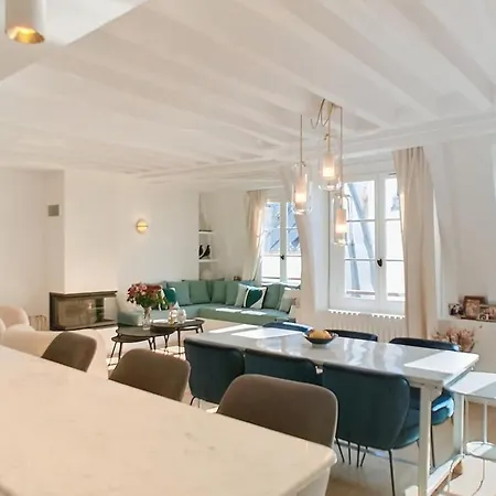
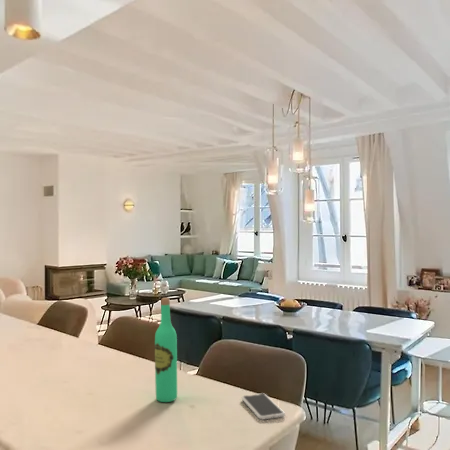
+ smartphone [241,392,286,421]
+ wine bottle [154,297,178,403]
